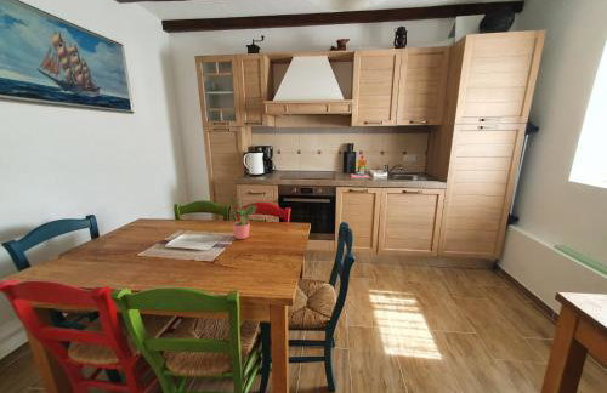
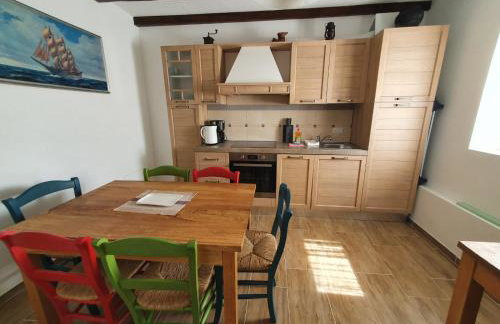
- potted plant [229,193,259,240]
